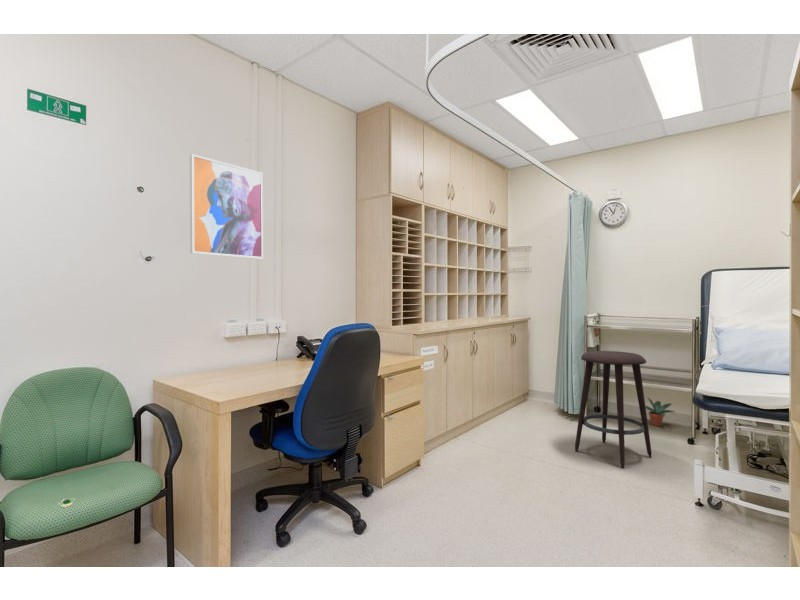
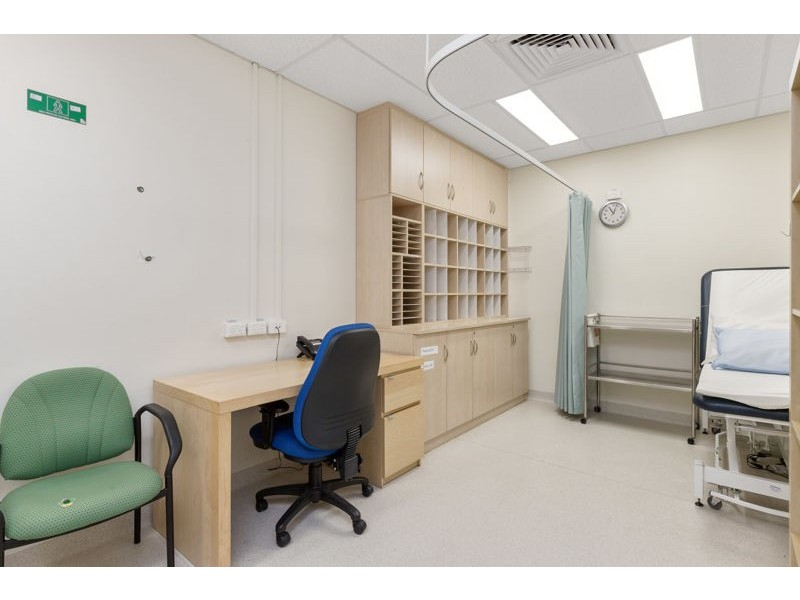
- stool [574,350,653,469]
- potted plant [645,396,676,427]
- wall art [189,153,264,260]
